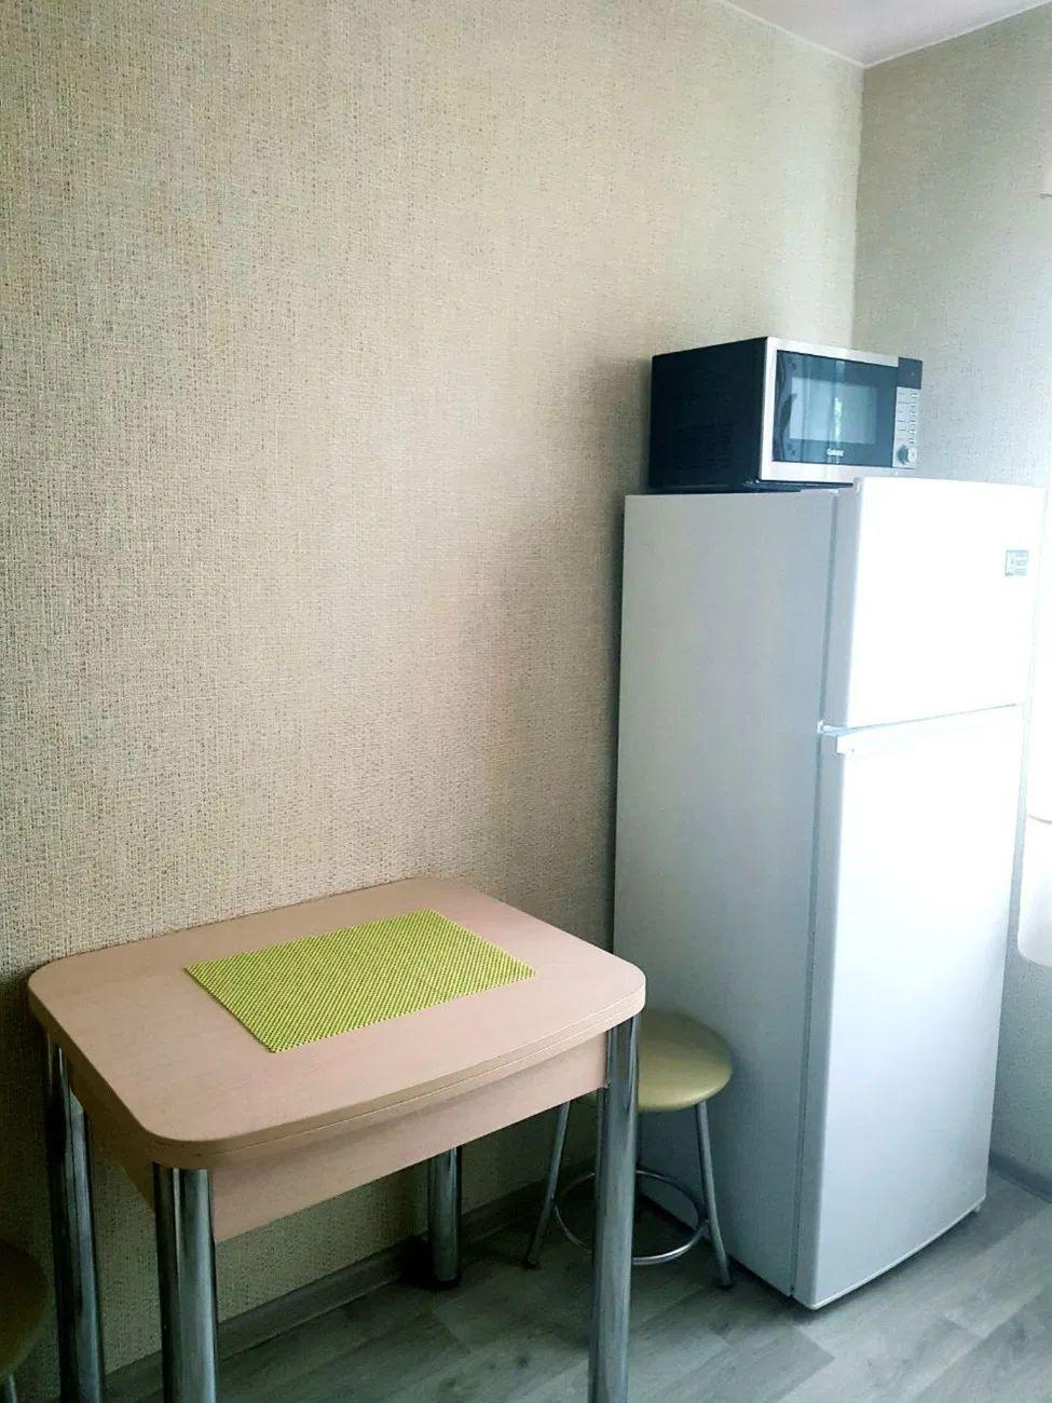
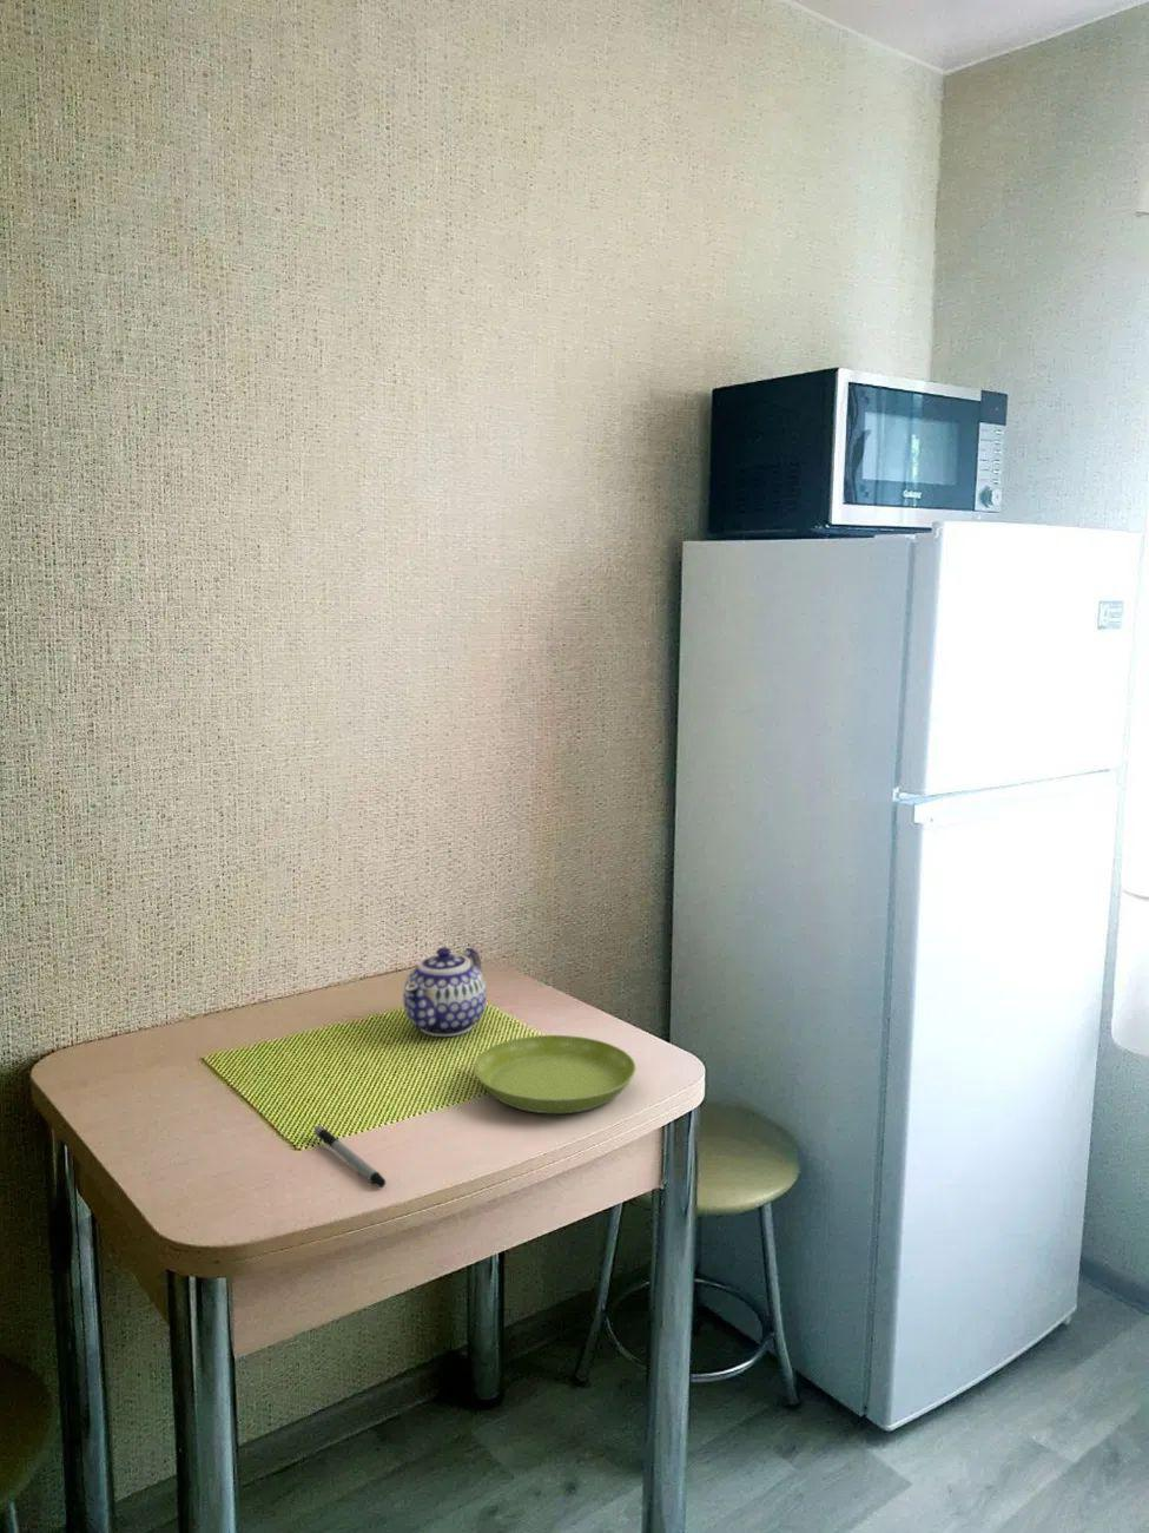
+ teapot [402,945,488,1038]
+ saucer [473,1034,637,1114]
+ pen [313,1125,386,1189]
